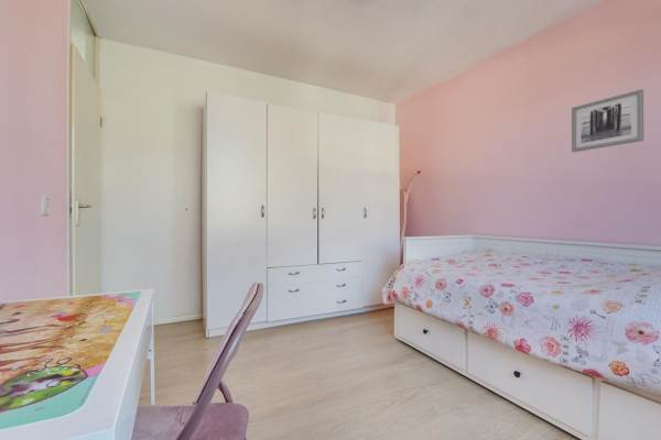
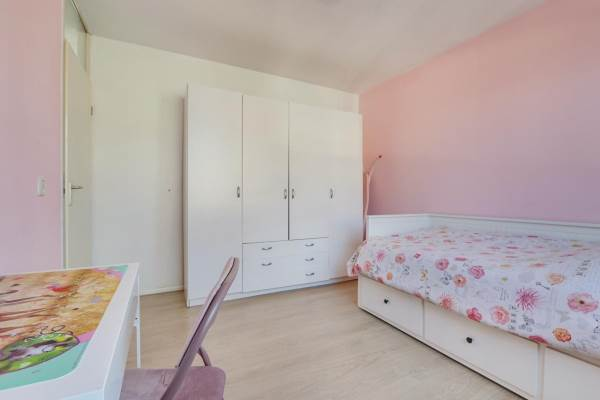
- wall art [571,88,644,153]
